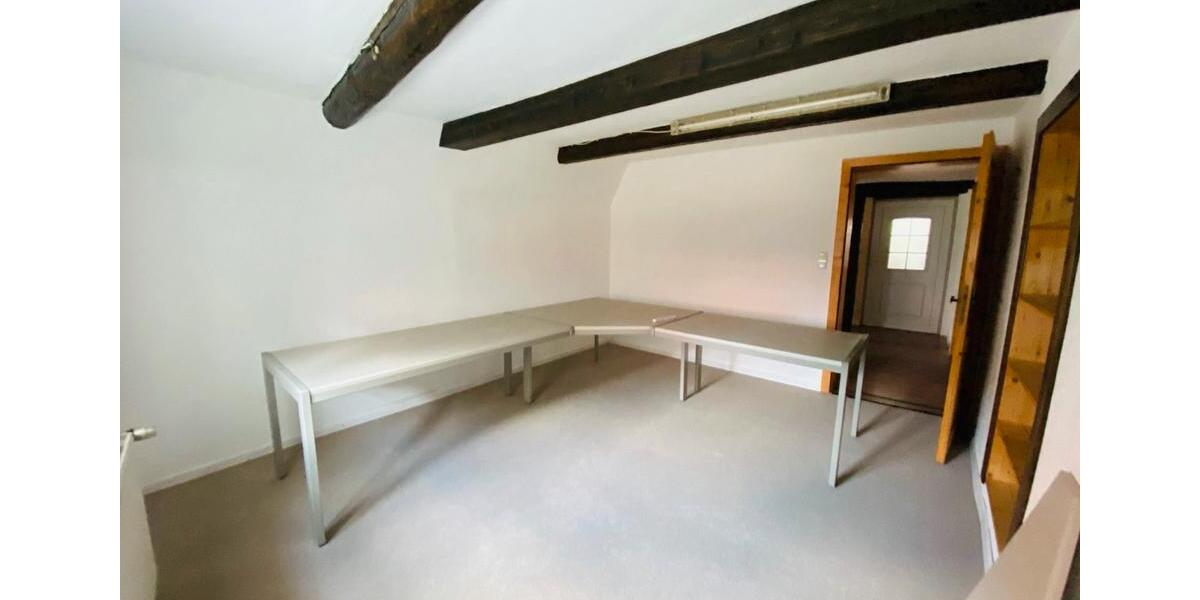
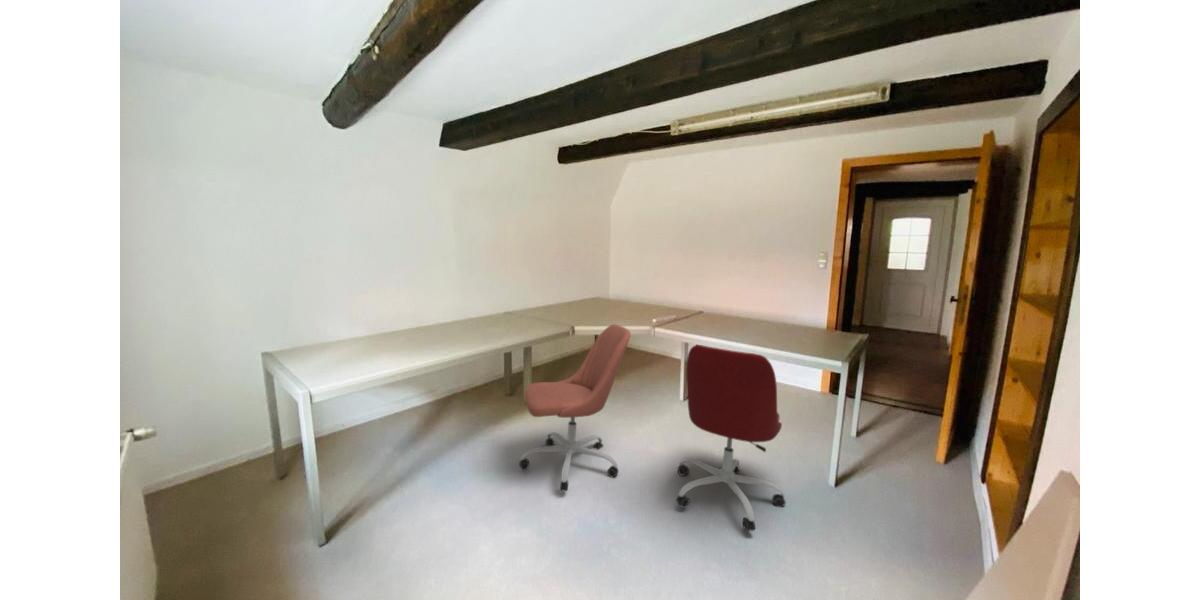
+ office chair [675,344,787,532]
+ office chair [518,323,632,492]
